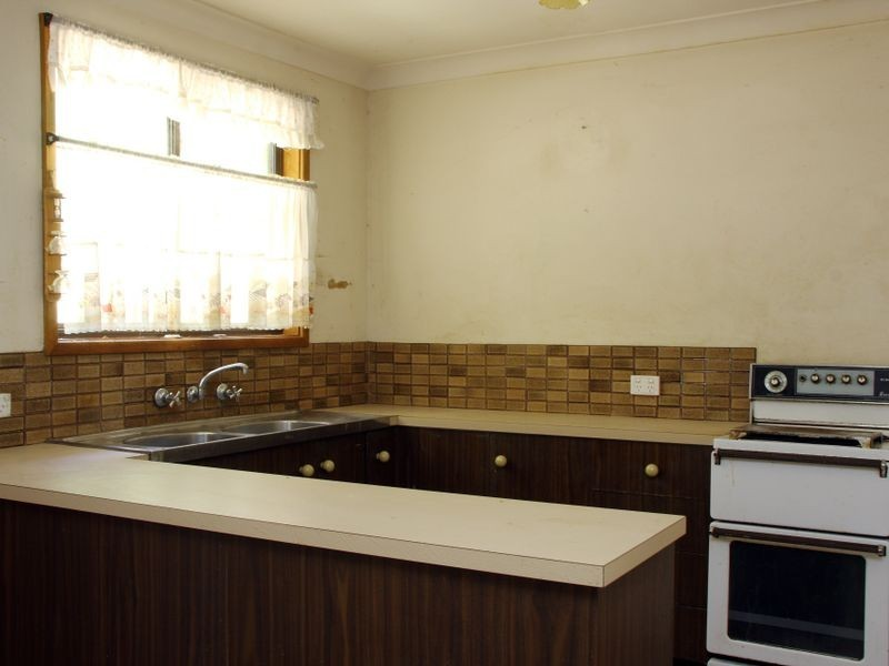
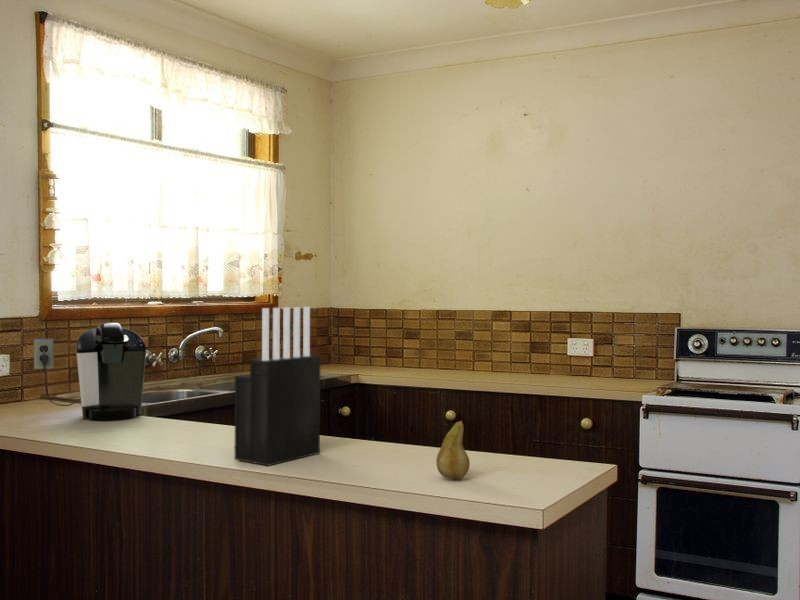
+ fruit [435,419,471,480]
+ knife block [234,306,321,467]
+ coffee maker [33,322,147,422]
